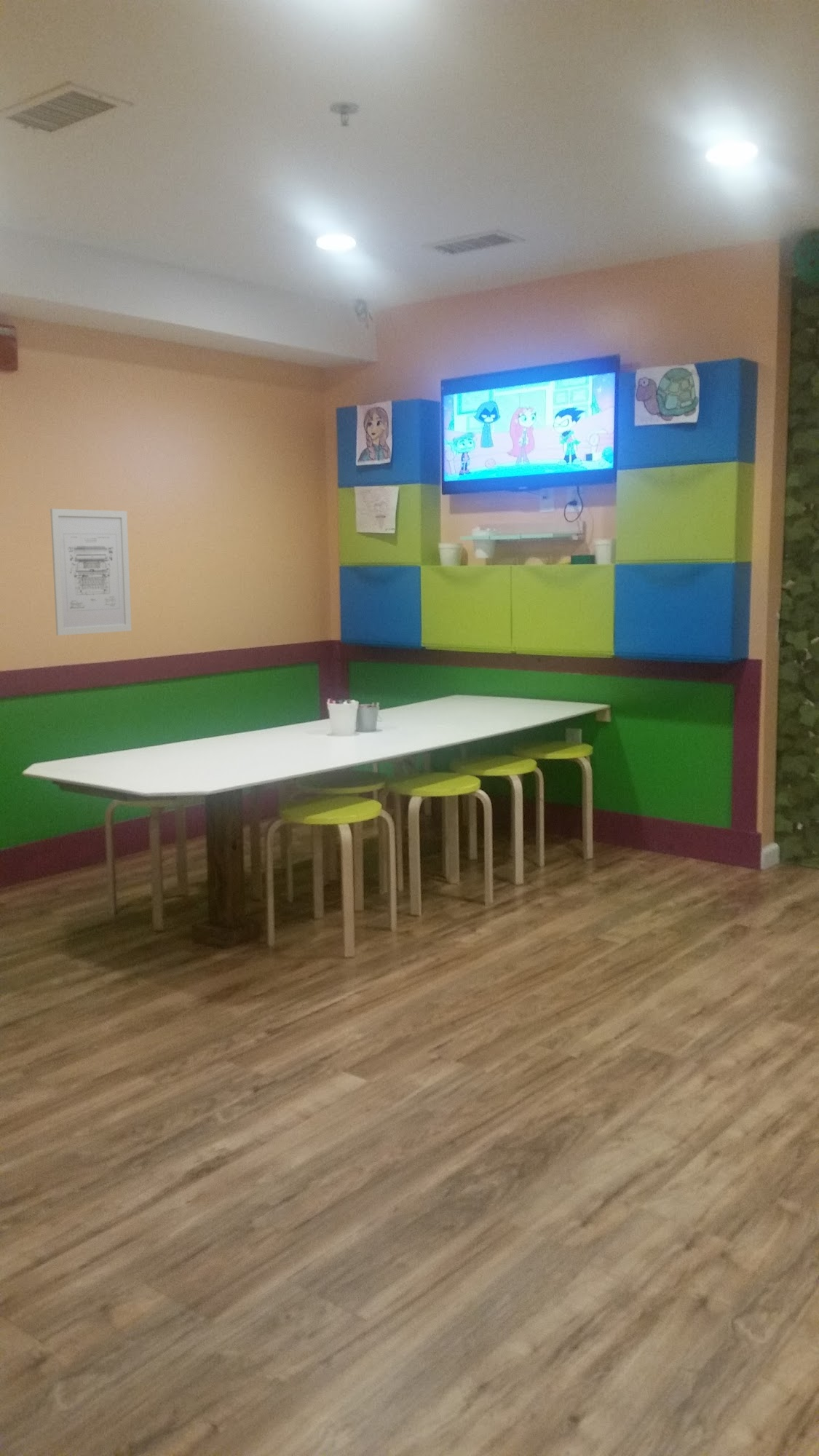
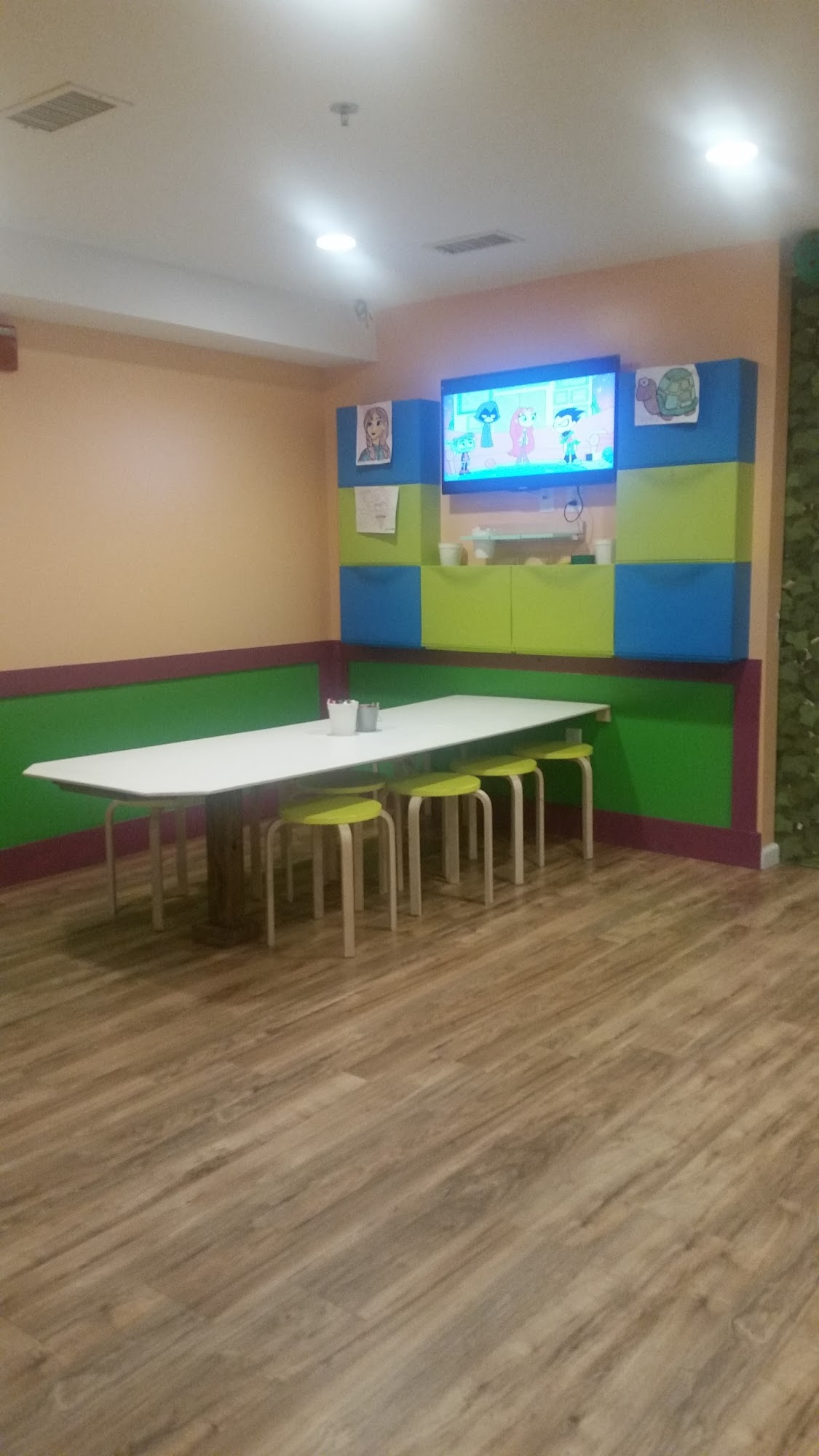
- wall art [50,508,132,636]
